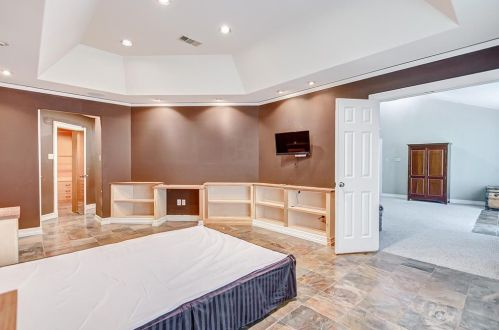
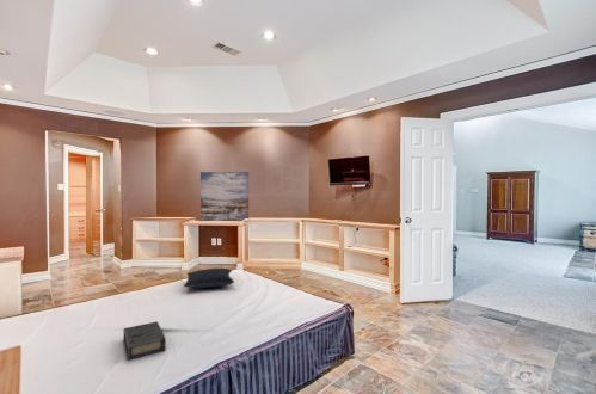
+ pillow [183,267,235,289]
+ wall art [199,171,250,222]
+ book [123,320,167,361]
